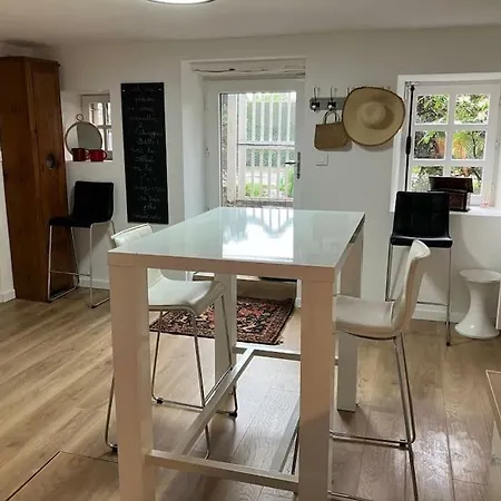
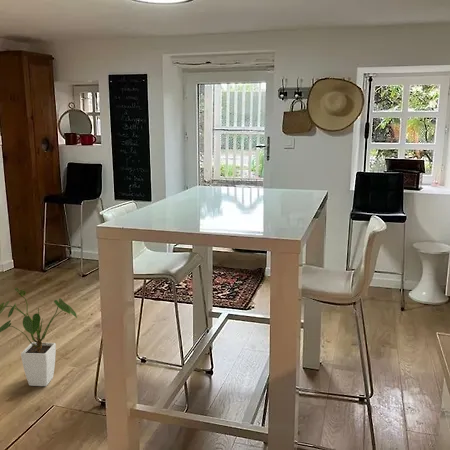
+ house plant [0,287,78,387]
